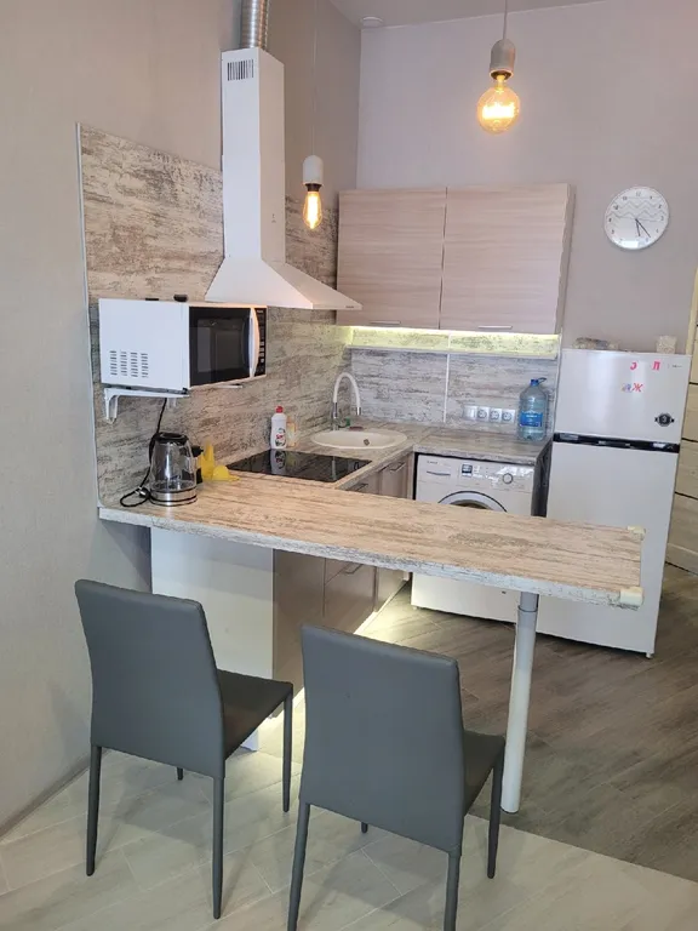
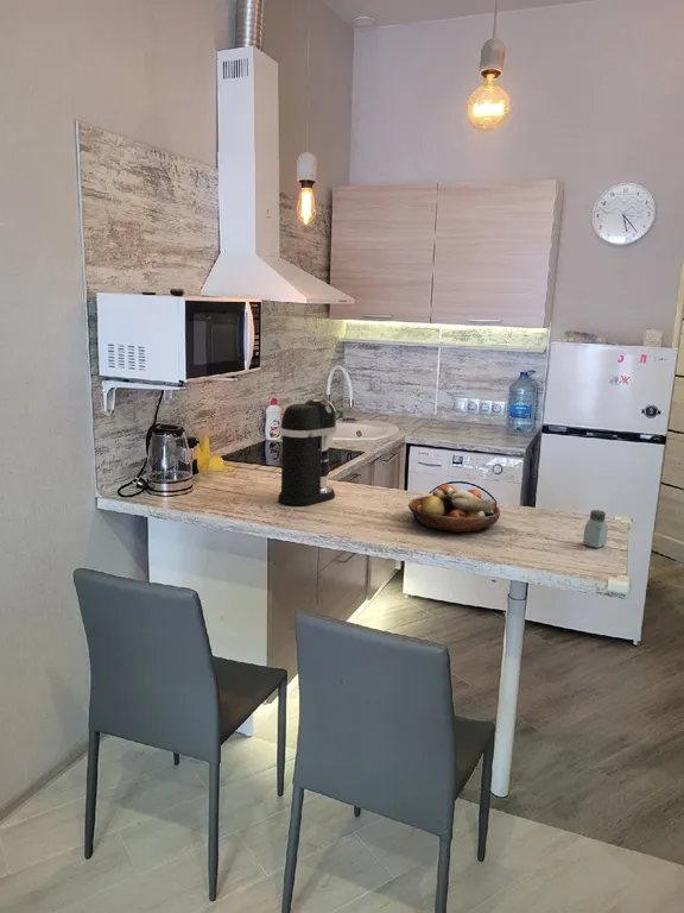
+ saltshaker [582,509,609,549]
+ coffee maker [277,397,337,506]
+ fruit bowl [407,484,501,533]
